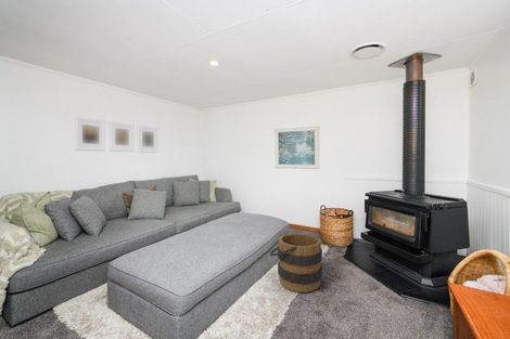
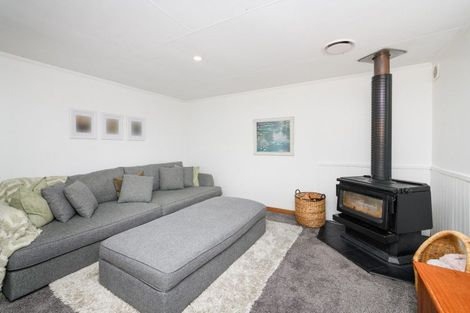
- bucket [269,233,323,294]
